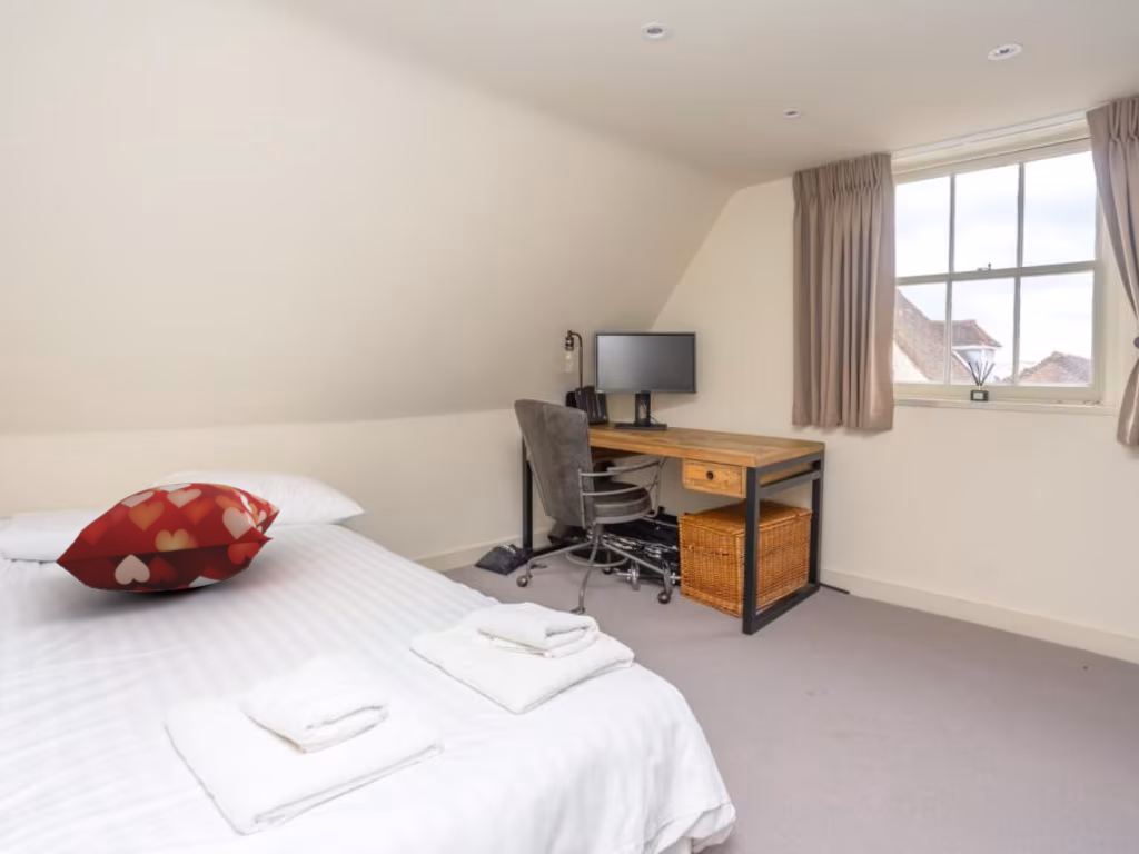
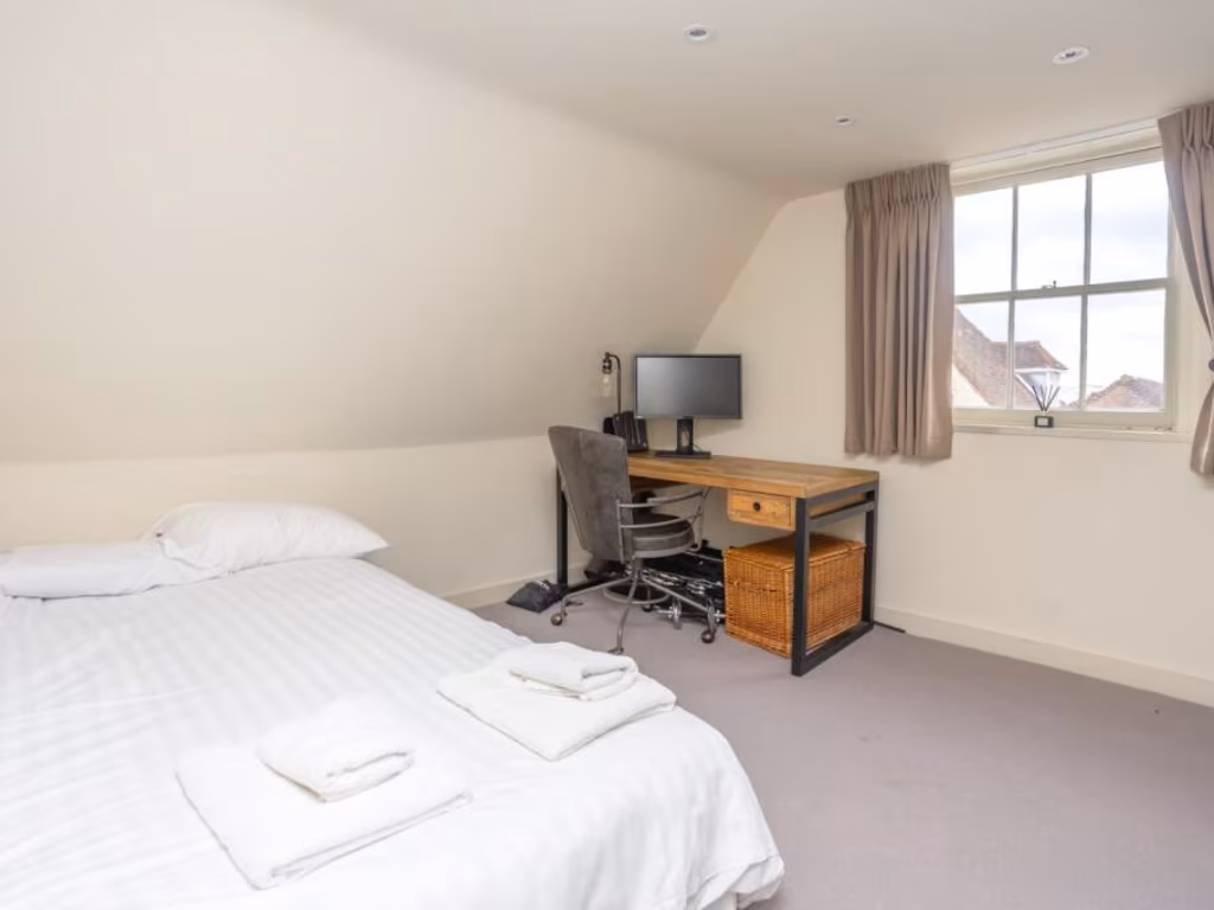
- decorative pillow [55,481,280,594]
